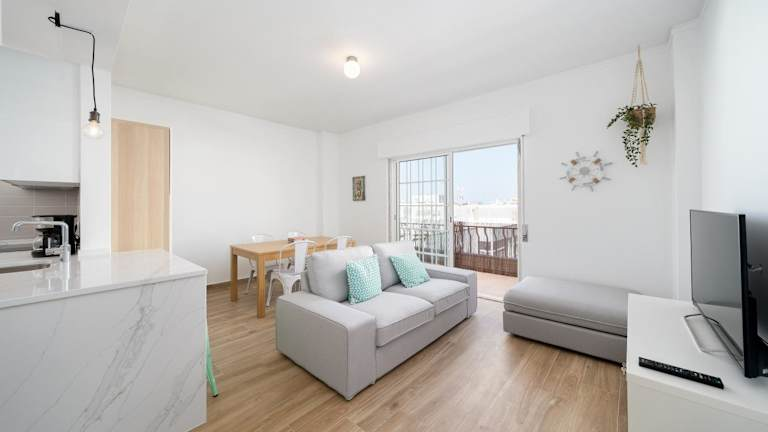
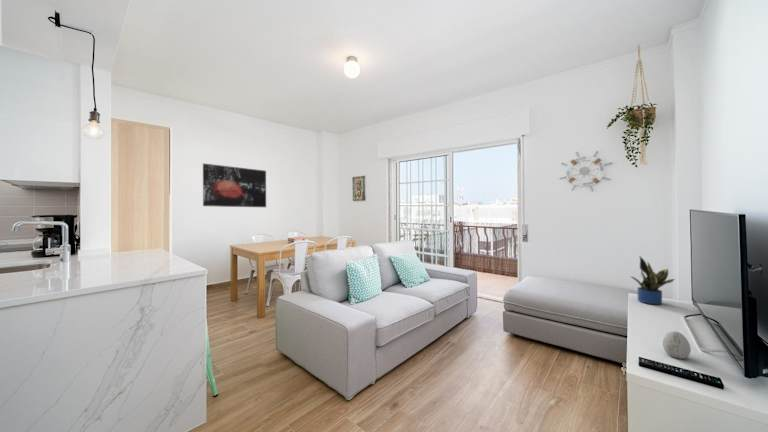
+ potted plant [629,255,675,306]
+ decorative egg [662,330,692,360]
+ wall art [202,163,267,208]
